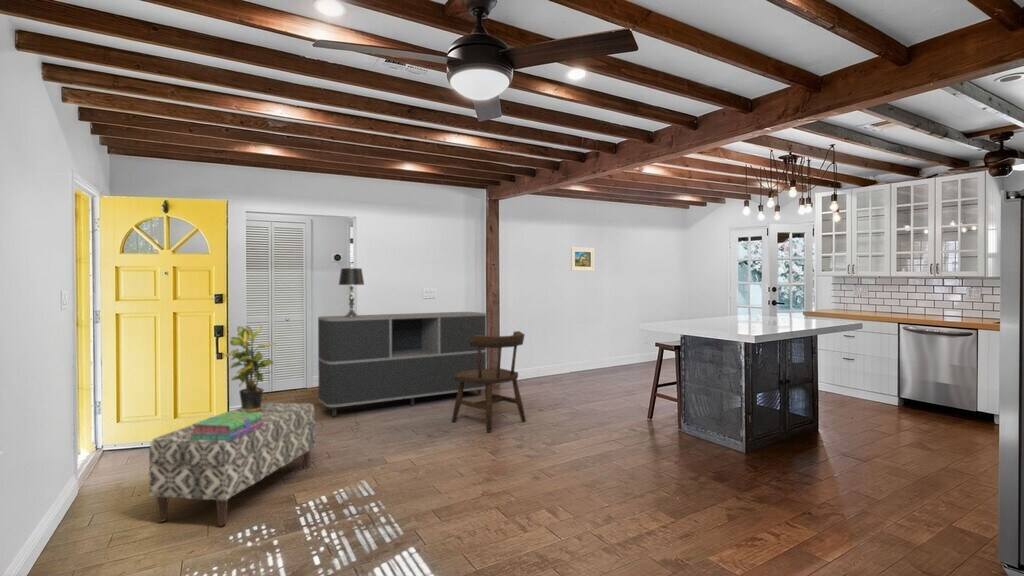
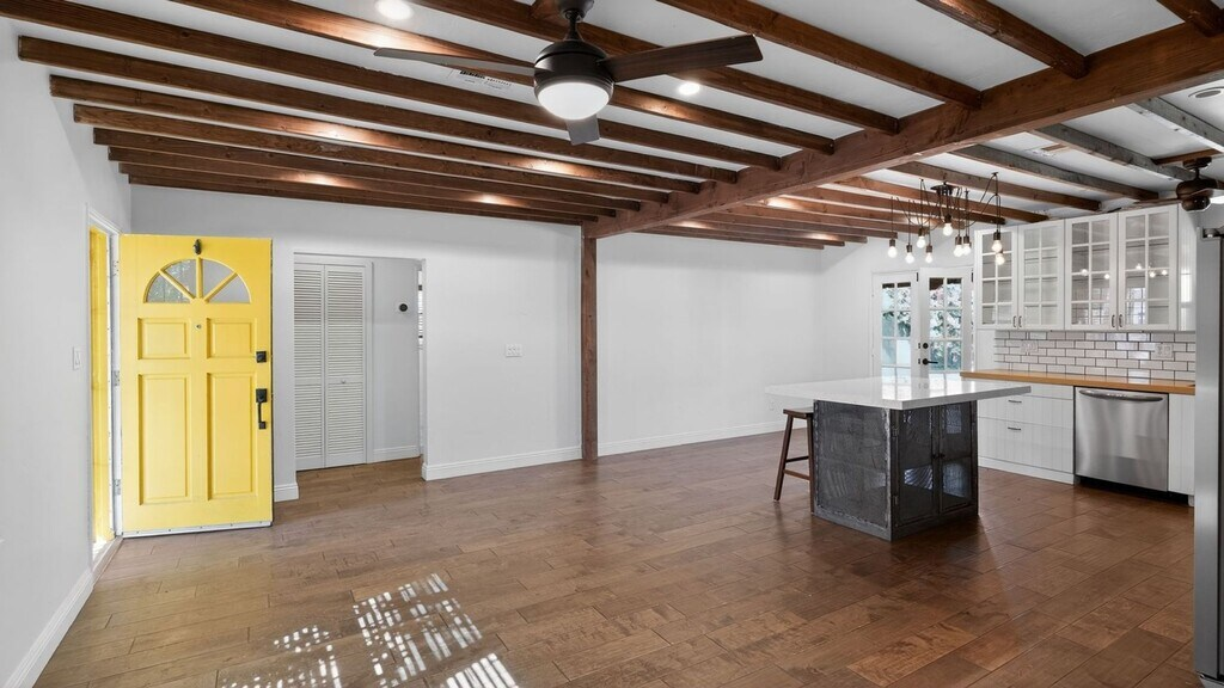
- stack of books [189,411,264,441]
- sideboard [317,311,487,417]
- dining chair [451,330,527,433]
- potted plant [223,325,277,412]
- table lamp [338,267,365,317]
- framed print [570,246,595,272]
- bench [148,401,316,527]
